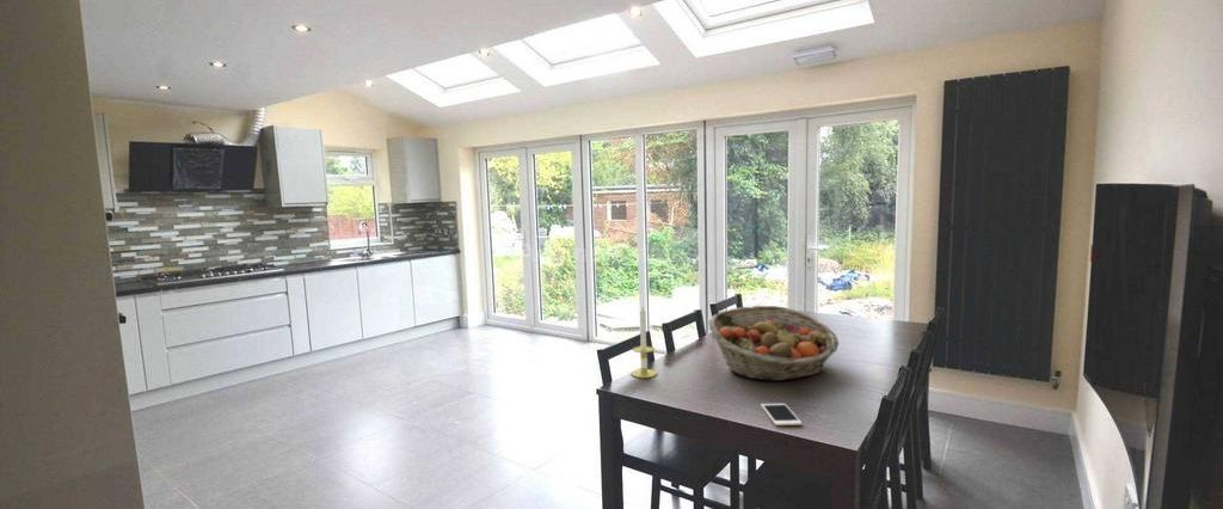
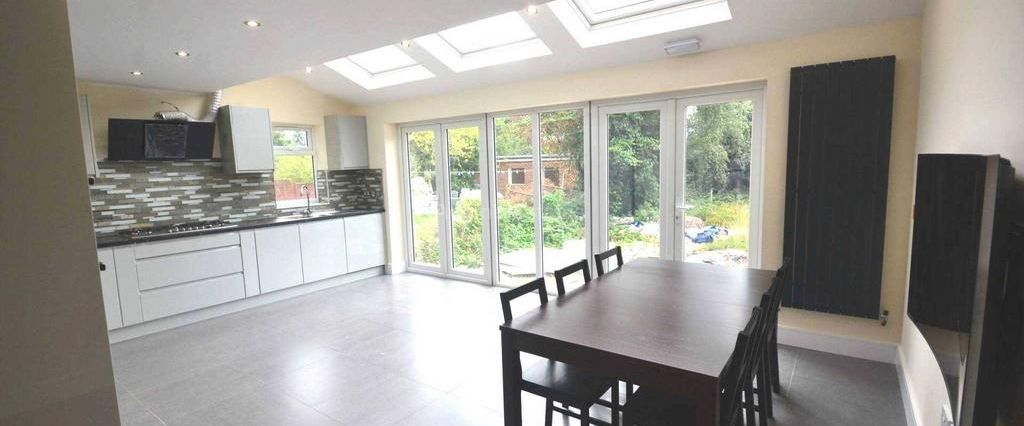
- fruit basket [707,305,840,382]
- candle [631,305,658,379]
- cell phone [760,403,803,427]
